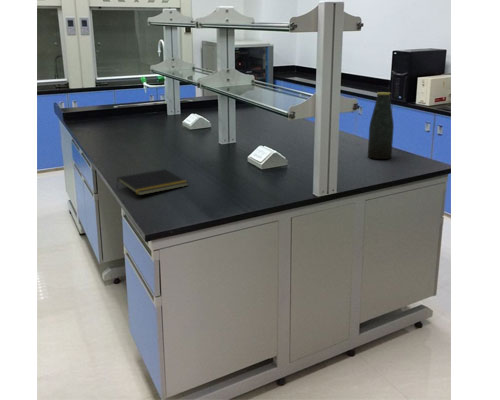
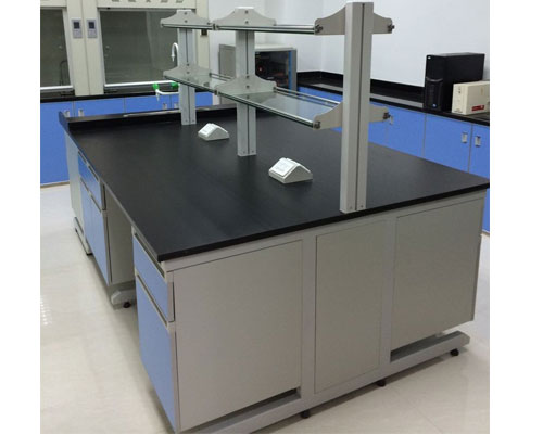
- bottle [367,91,395,160]
- notepad [115,168,189,196]
